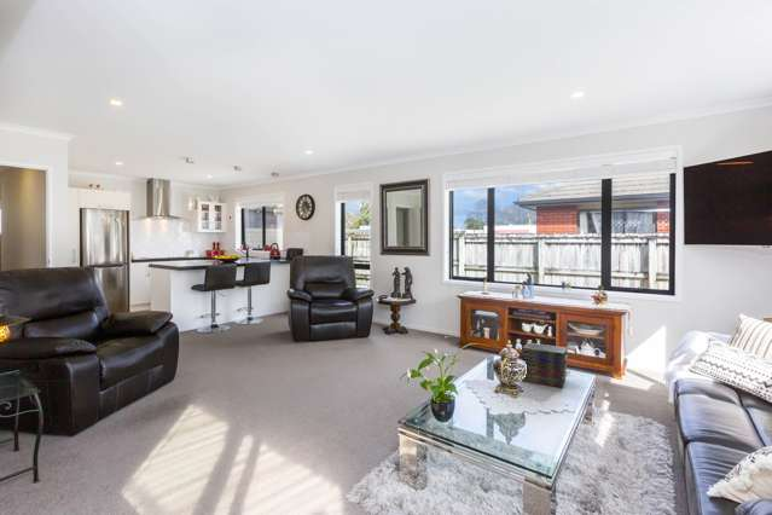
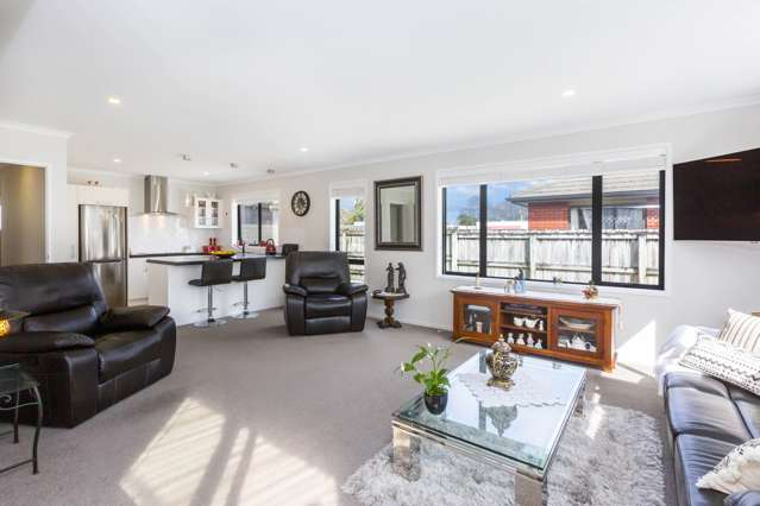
- book stack [519,342,569,388]
